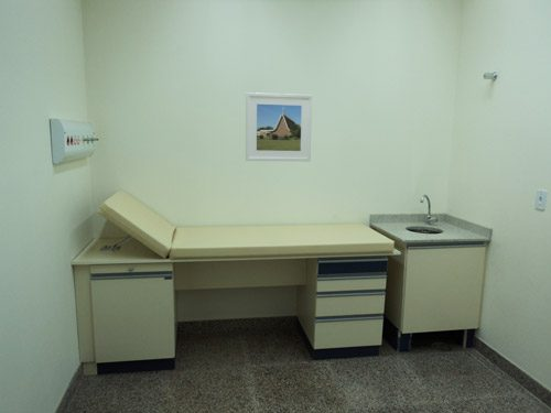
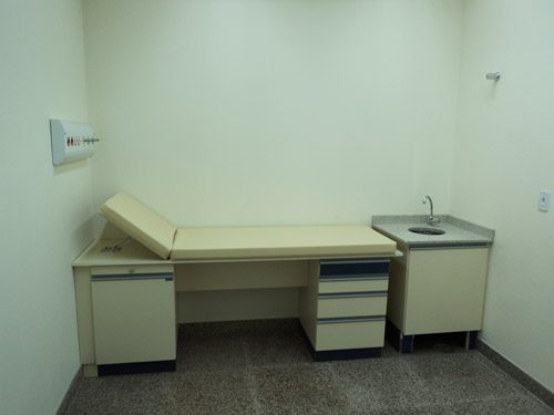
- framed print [245,91,313,163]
